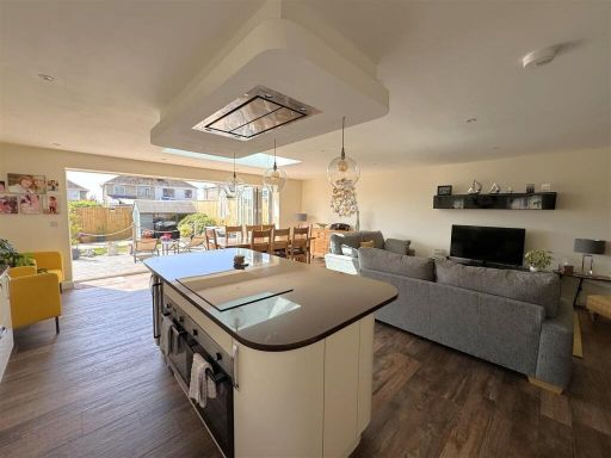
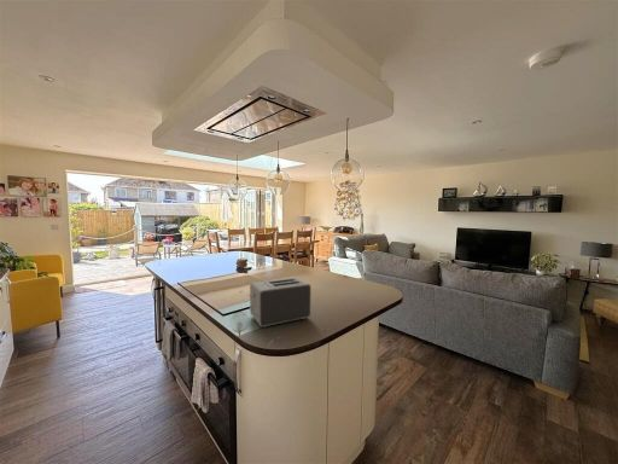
+ toaster [247,277,313,327]
